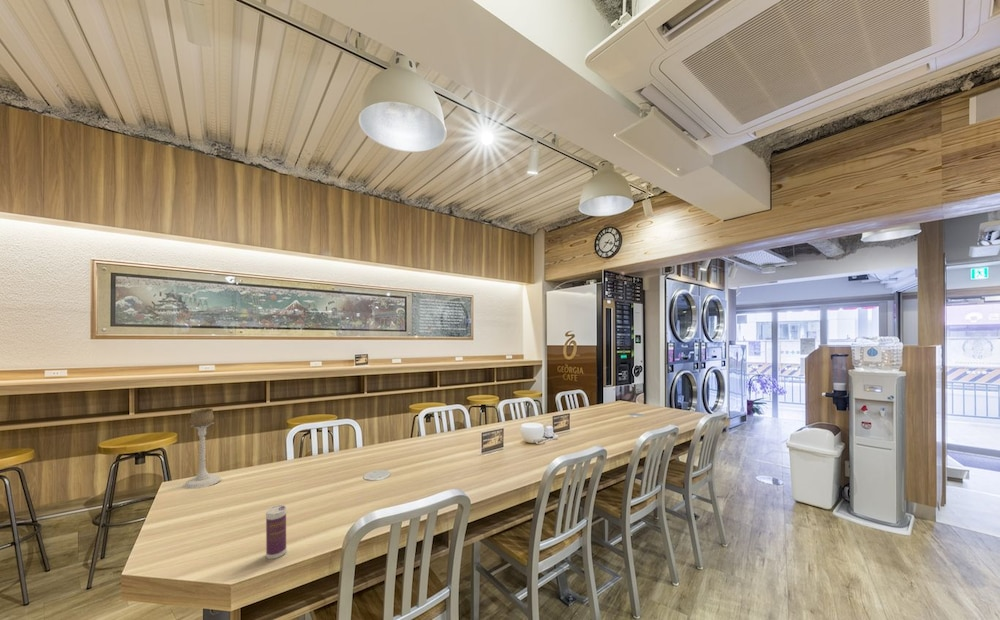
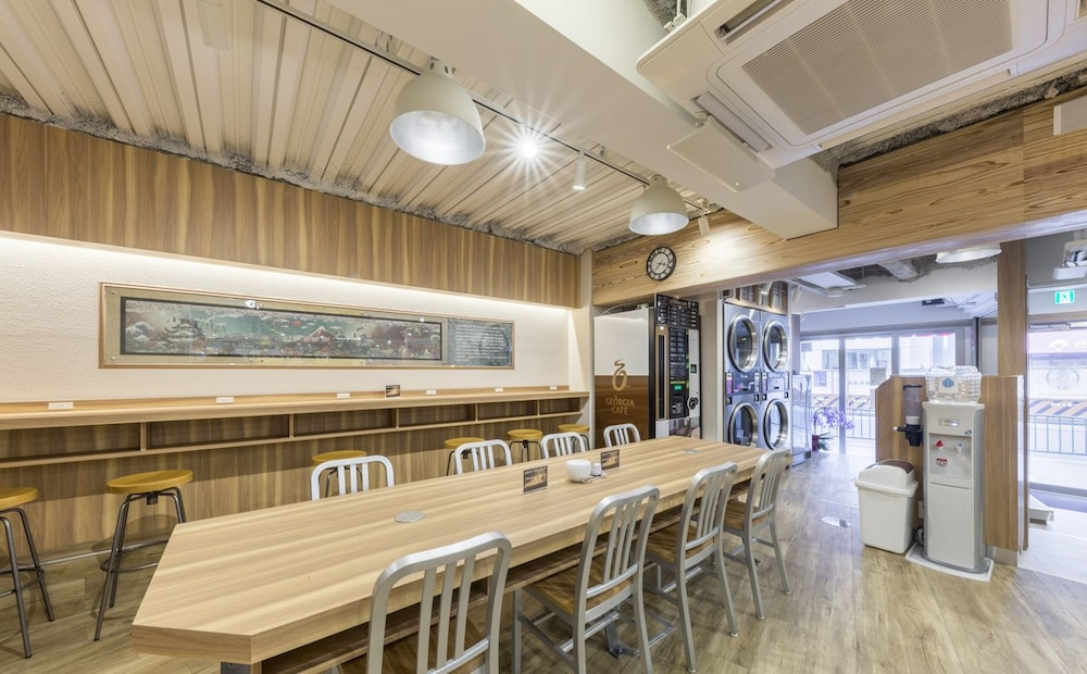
- beverage can [265,504,288,560]
- candle holder [182,407,222,490]
